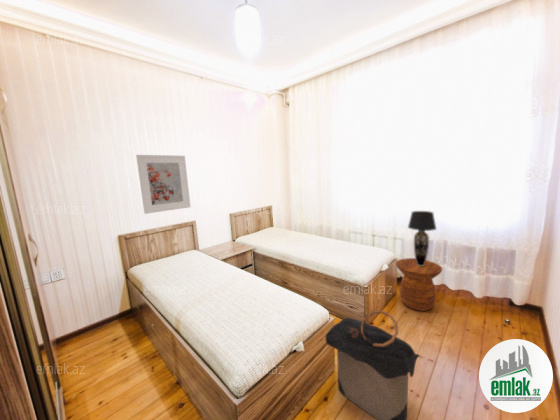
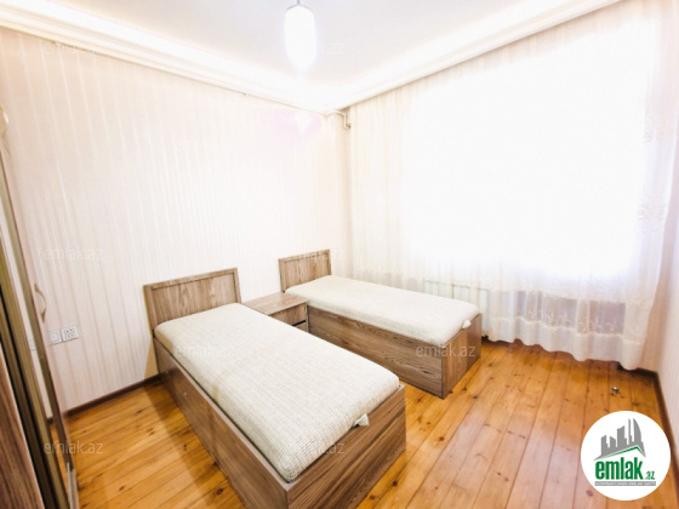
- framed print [135,154,192,215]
- laundry hamper [324,310,421,420]
- table lamp [407,210,438,266]
- side table [395,257,443,312]
